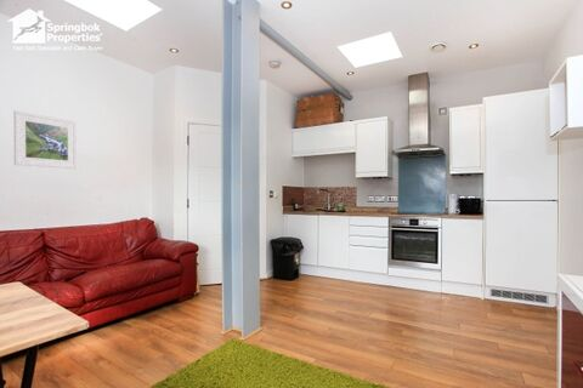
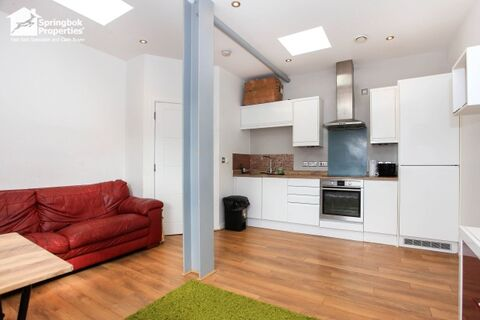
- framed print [13,109,78,170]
